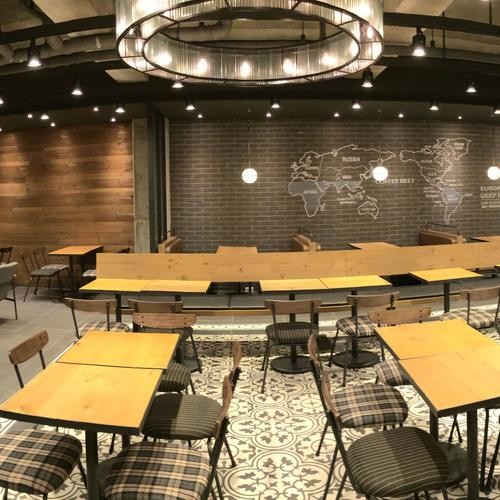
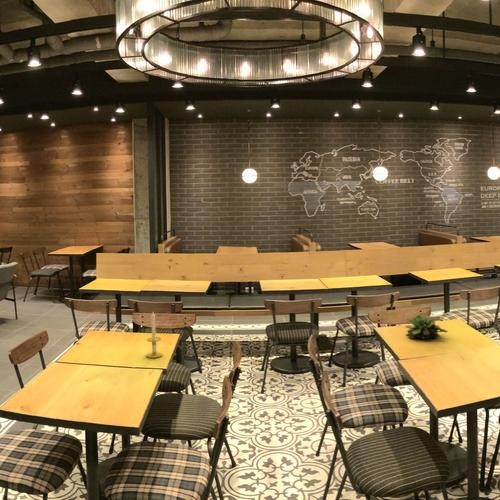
+ candle [145,312,164,359]
+ succulent plant [405,314,448,341]
